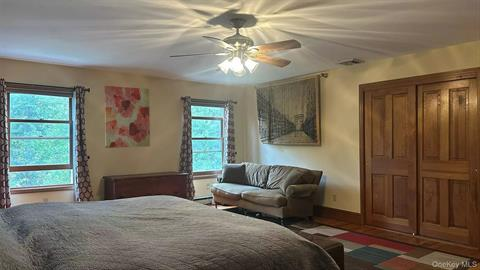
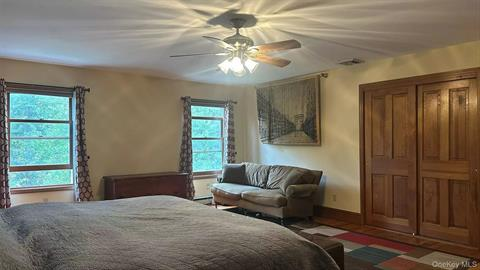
- wall art [104,85,151,149]
